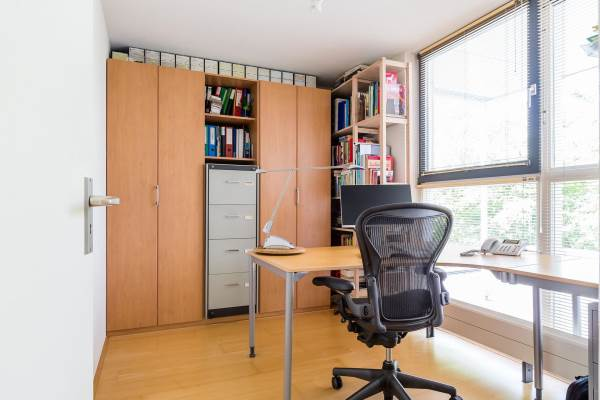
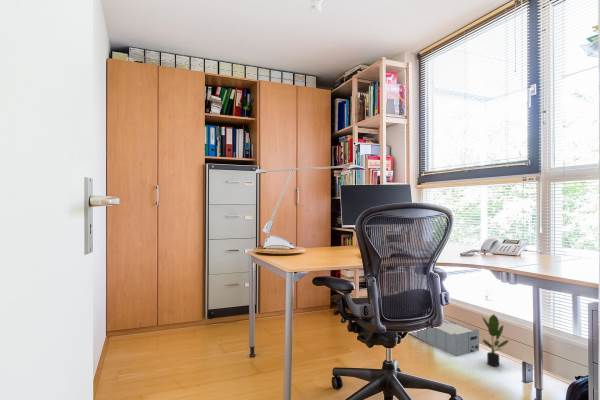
+ potted plant [480,313,509,368]
+ storage bin [408,317,480,357]
